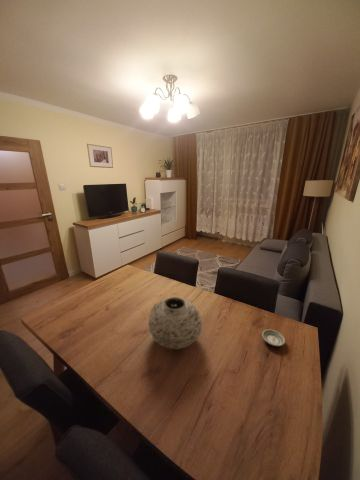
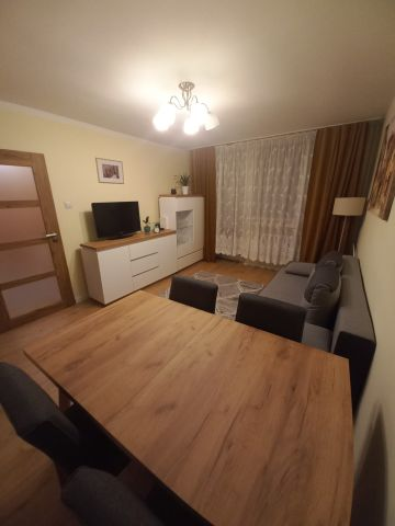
- saucer [261,328,286,347]
- vase [147,296,203,350]
